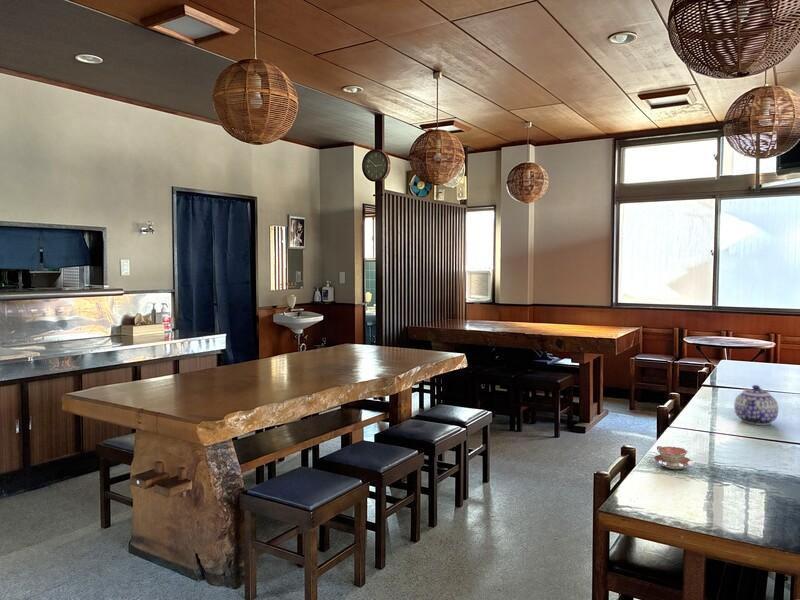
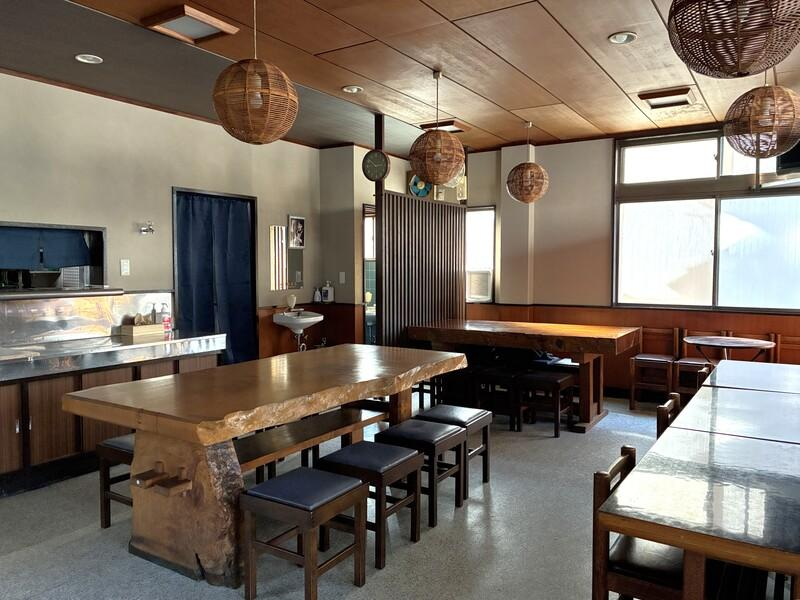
- teacup [652,445,695,470]
- teapot [733,384,779,426]
